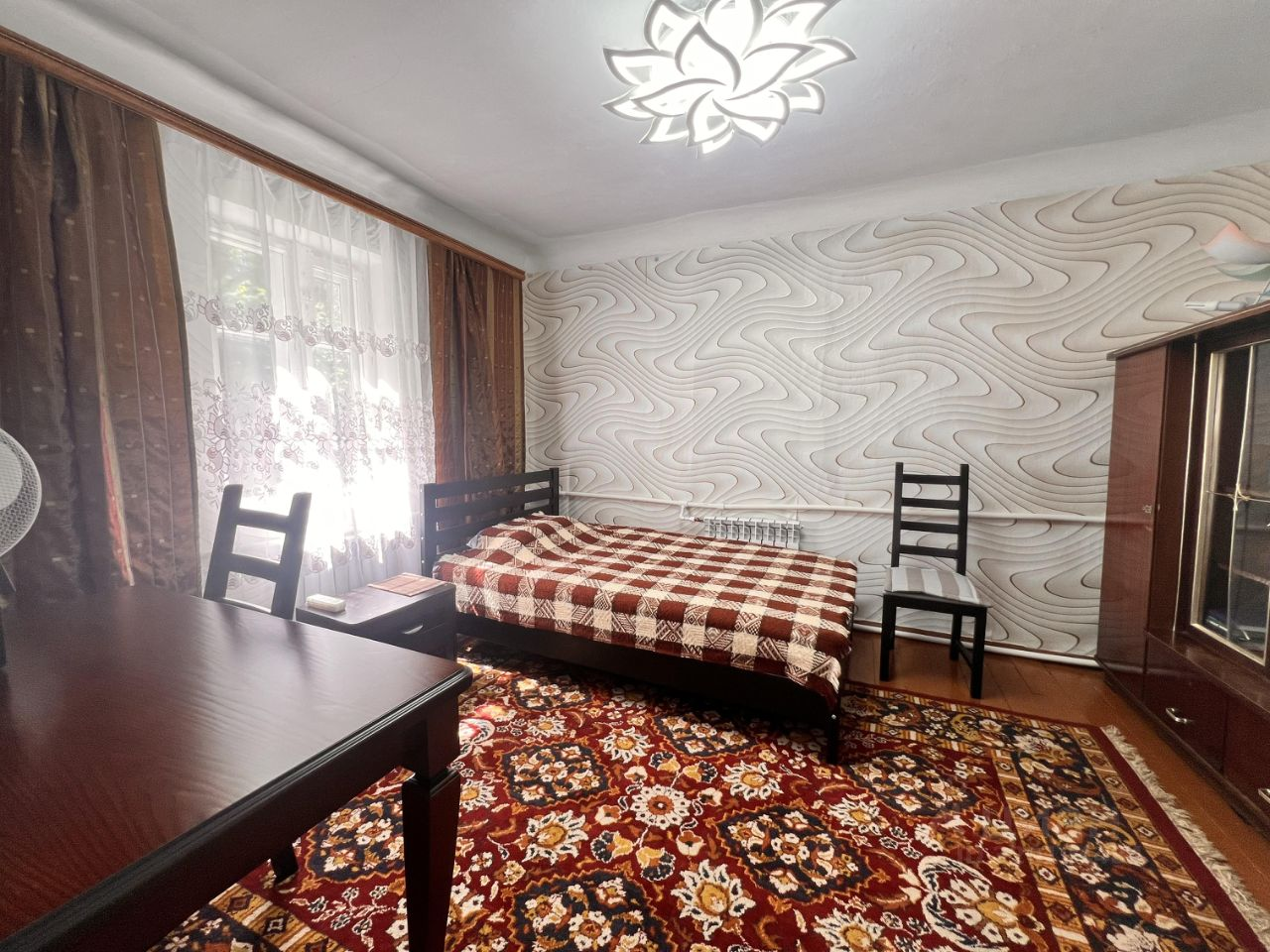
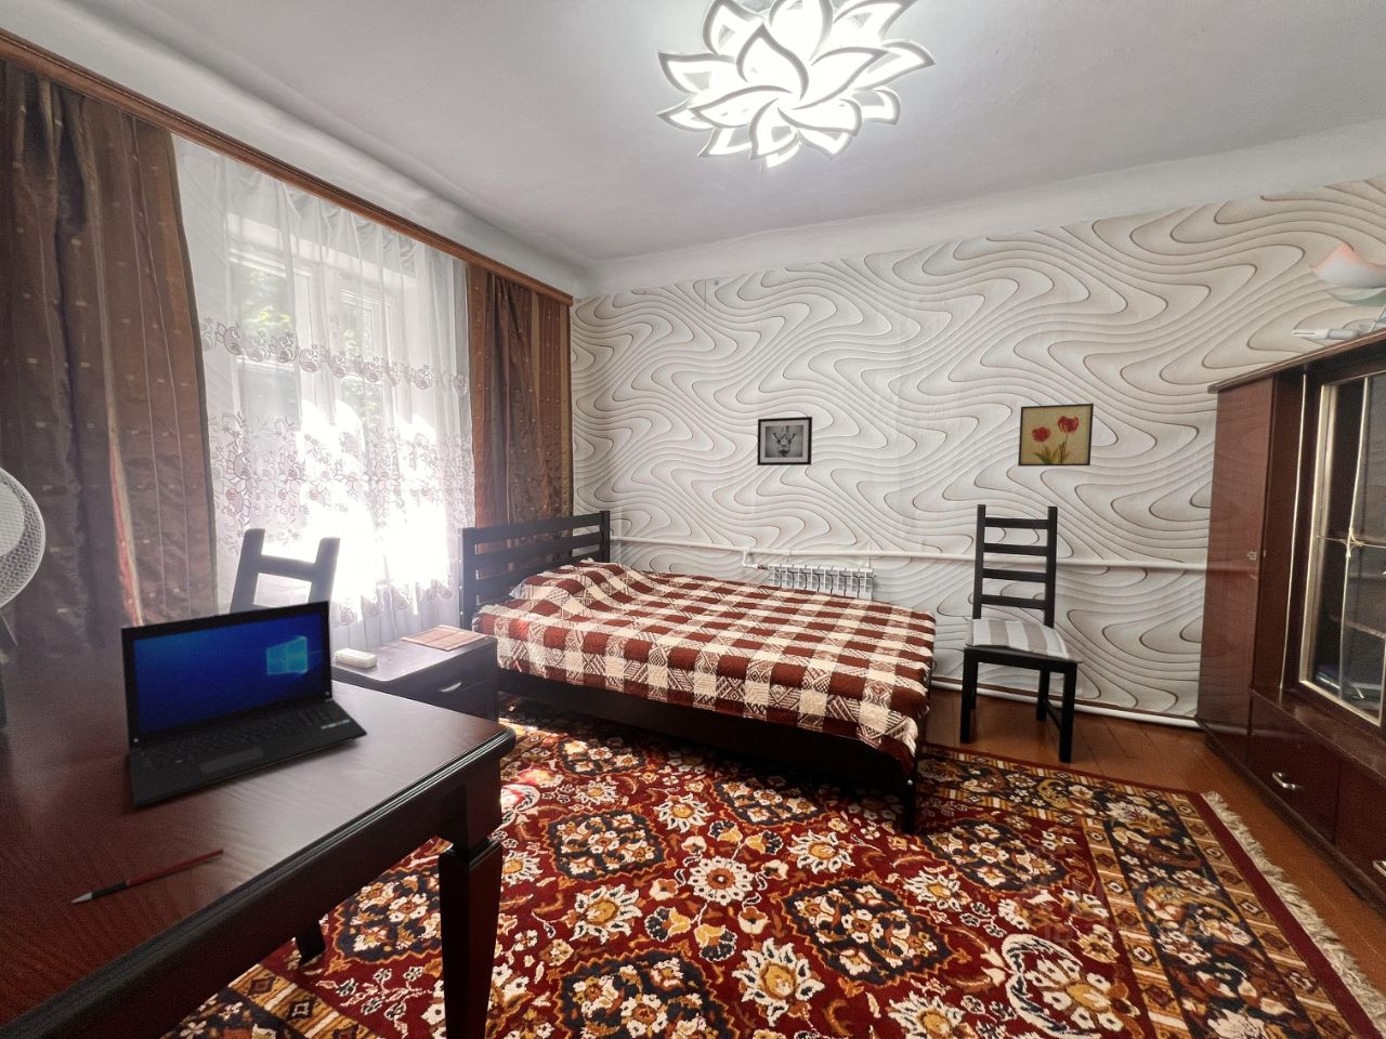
+ wall art [1017,403,1095,467]
+ pen [70,846,229,904]
+ laptop [119,598,368,809]
+ wall art [756,416,813,466]
